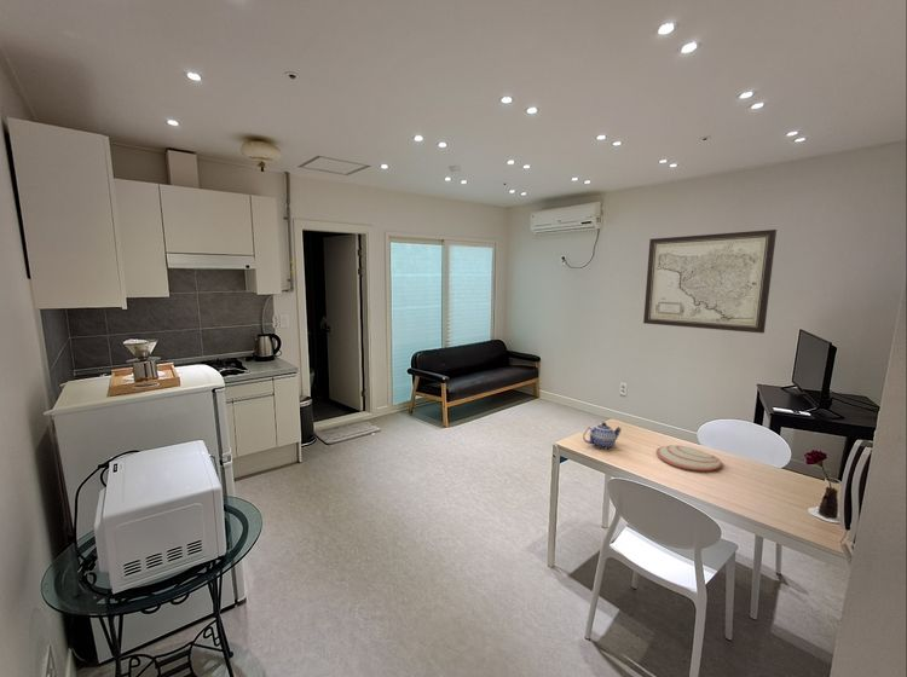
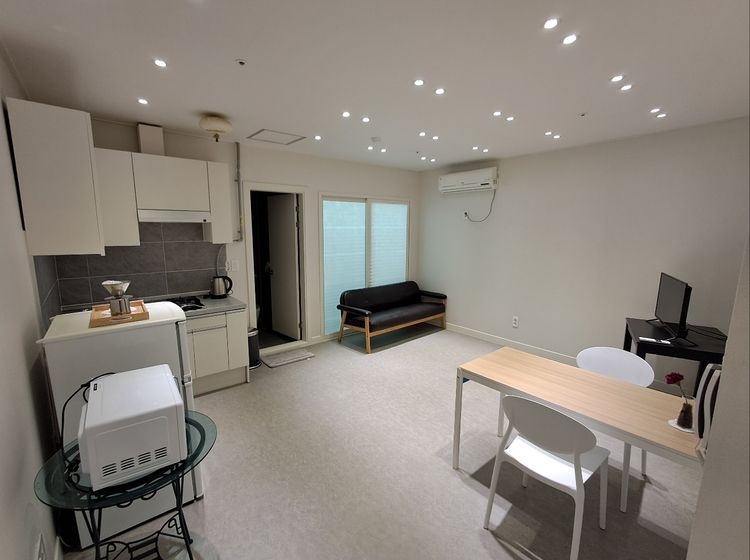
- plate [655,444,723,471]
- wall art [642,228,778,335]
- teapot [582,421,623,450]
